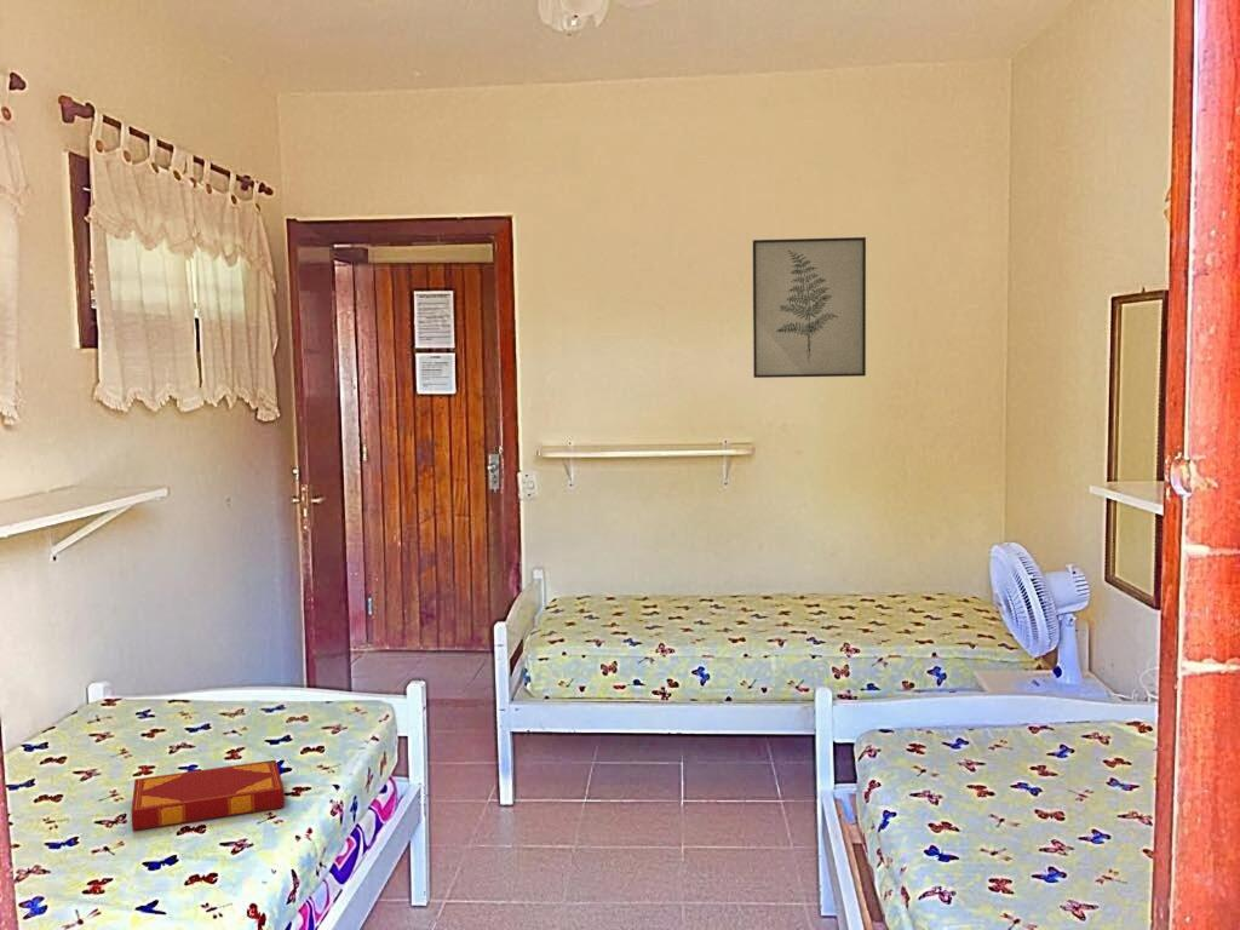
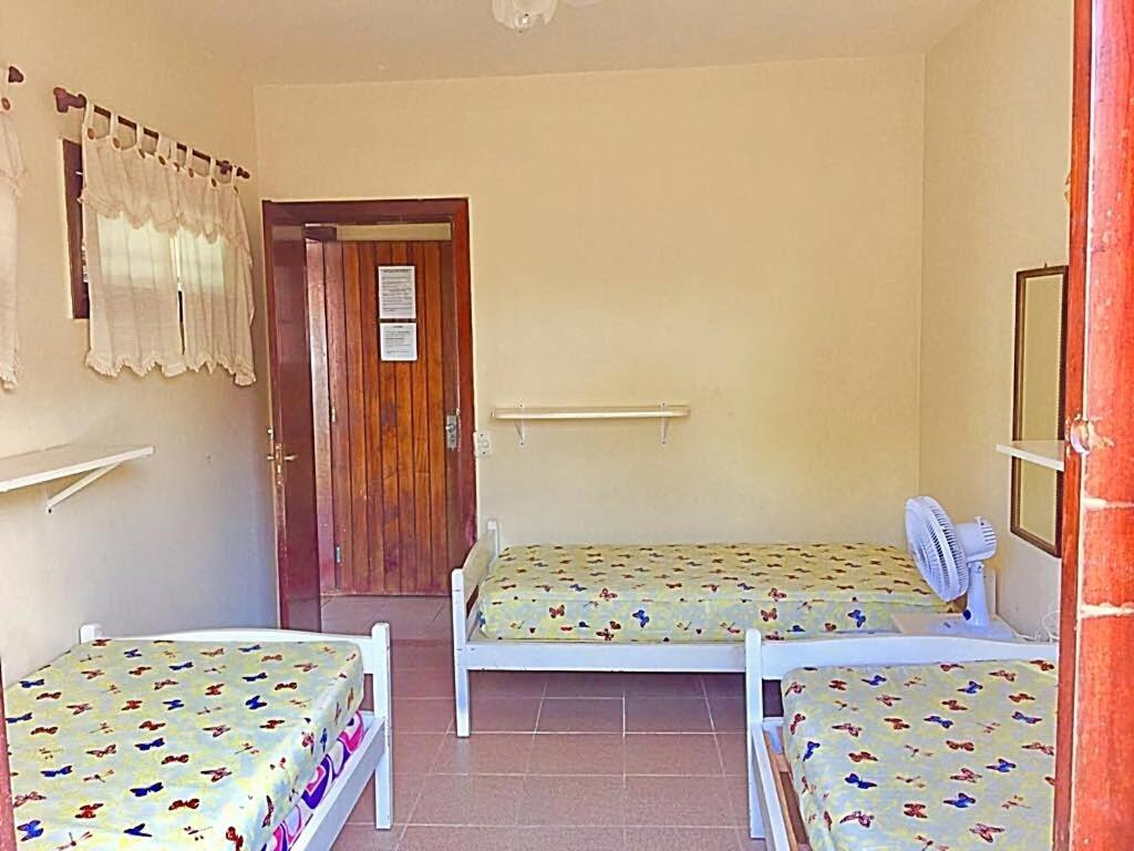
- hardback book [131,759,286,832]
- wall art [752,236,867,379]
